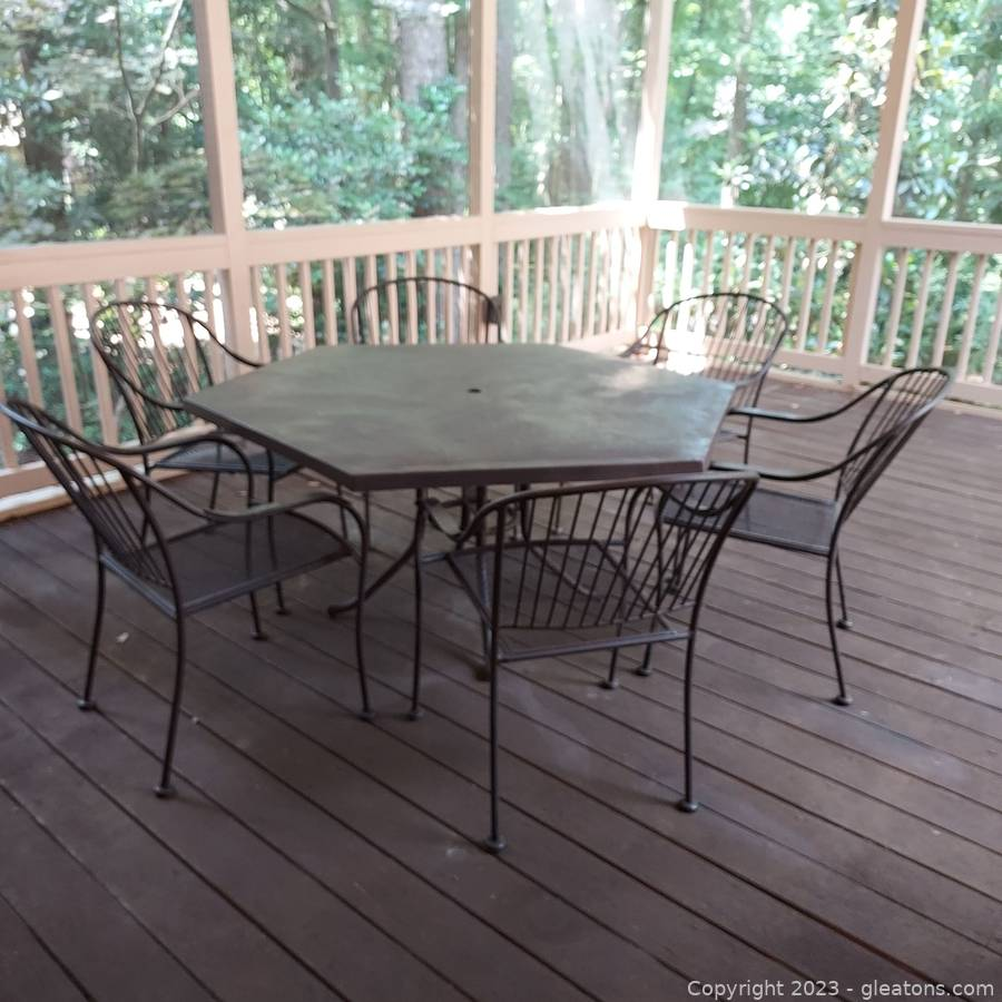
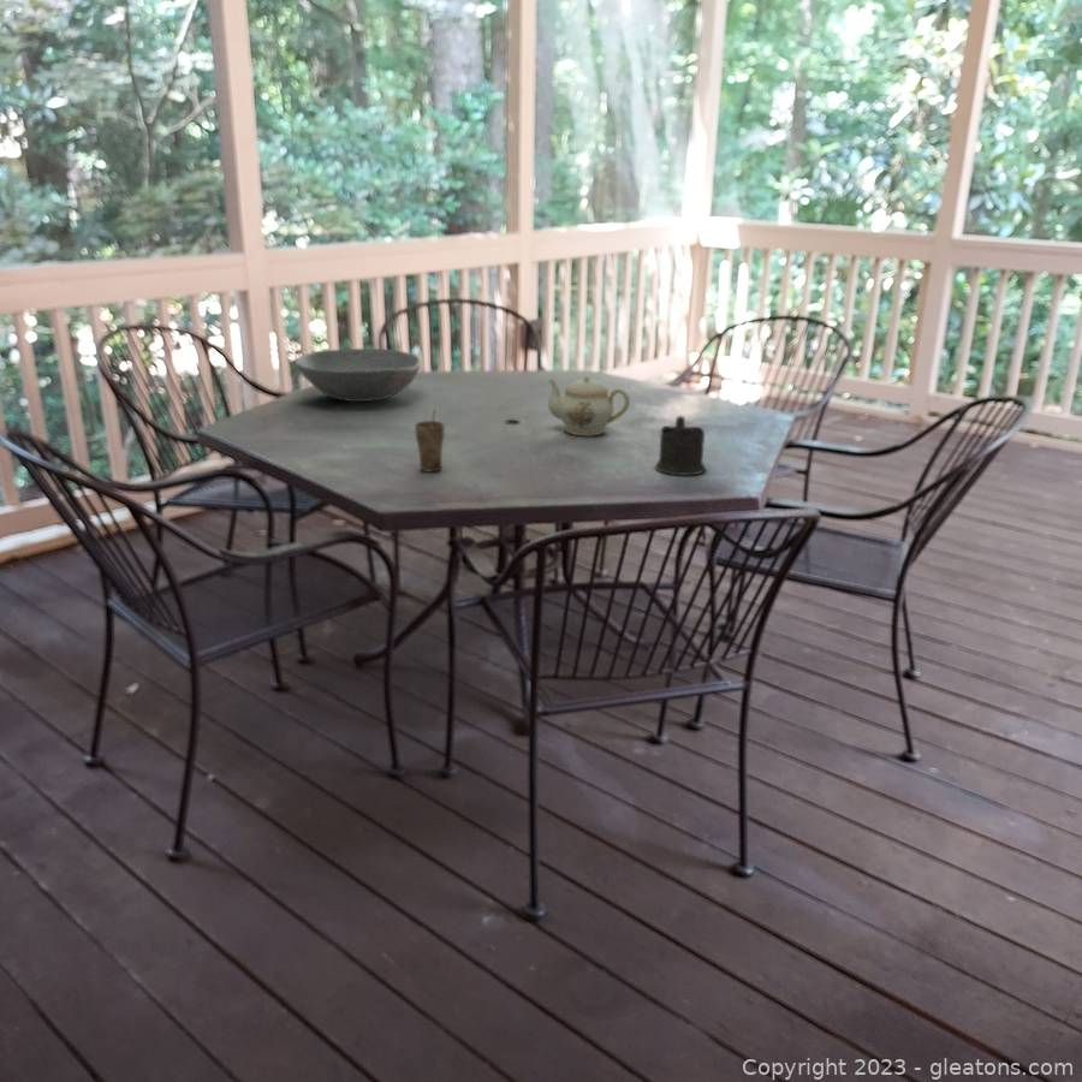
+ cup [654,415,707,476]
+ cup [414,409,445,472]
+ teapot [547,375,631,436]
+ bowl [293,347,422,403]
